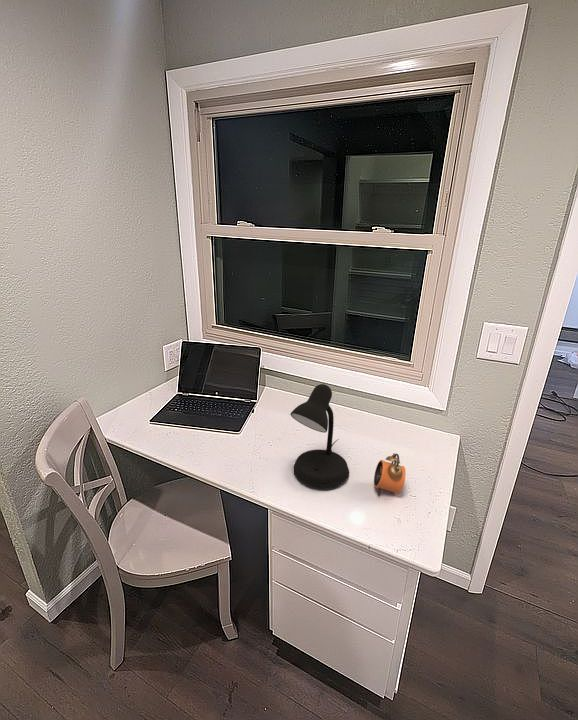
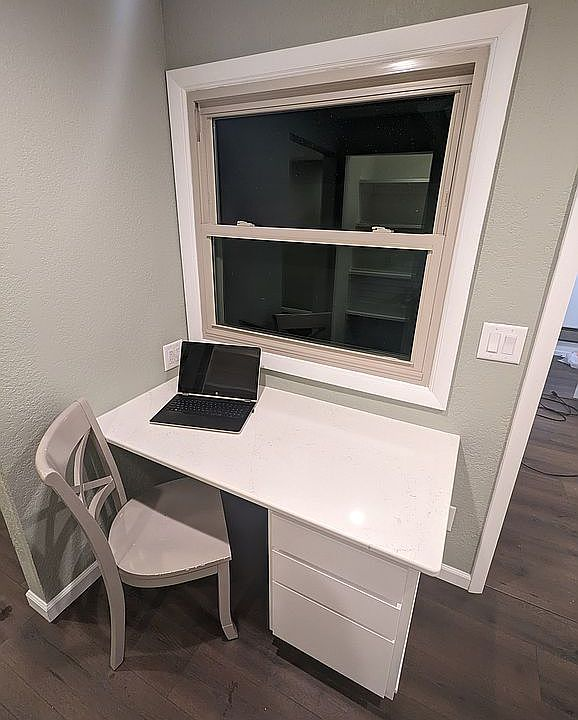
- alarm clock [373,452,407,497]
- desk lamp [289,383,350,489]
